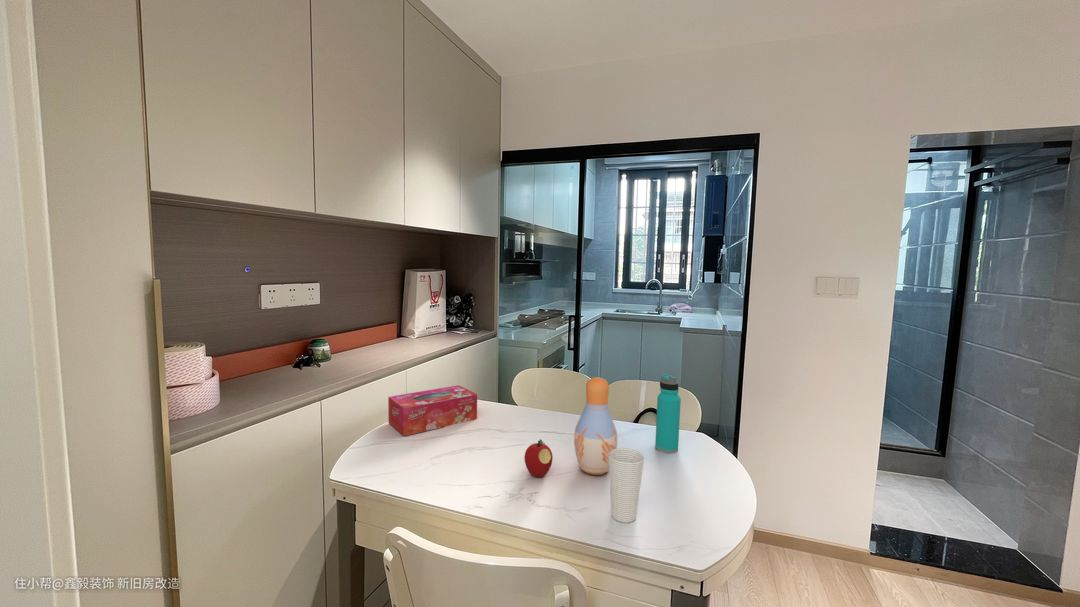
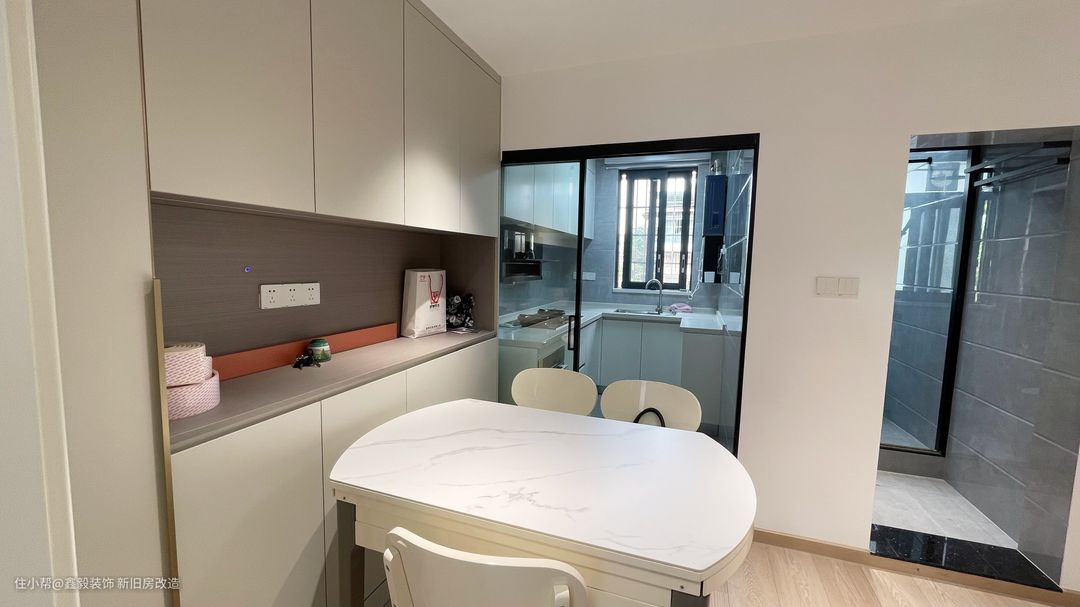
- tissue box [387,384,478,437]
- fruit [523,438,554,478]
- water bottle [654,373,682,454]
- vase [573,376,618,476]
- cup [608,447,645,524]
